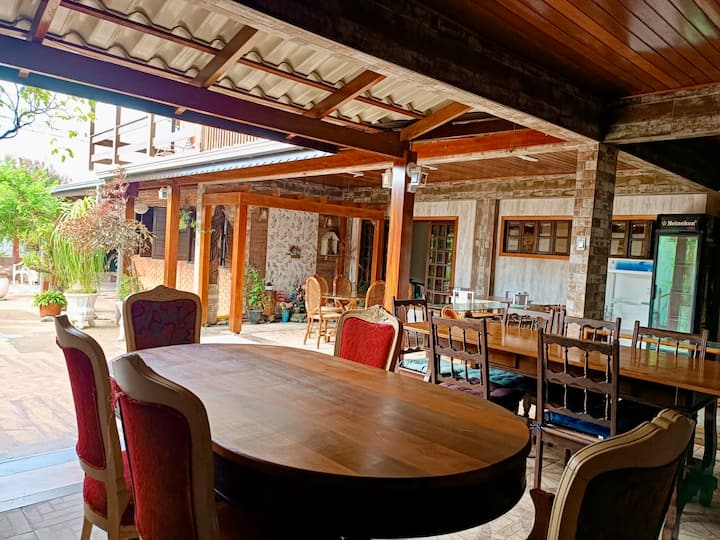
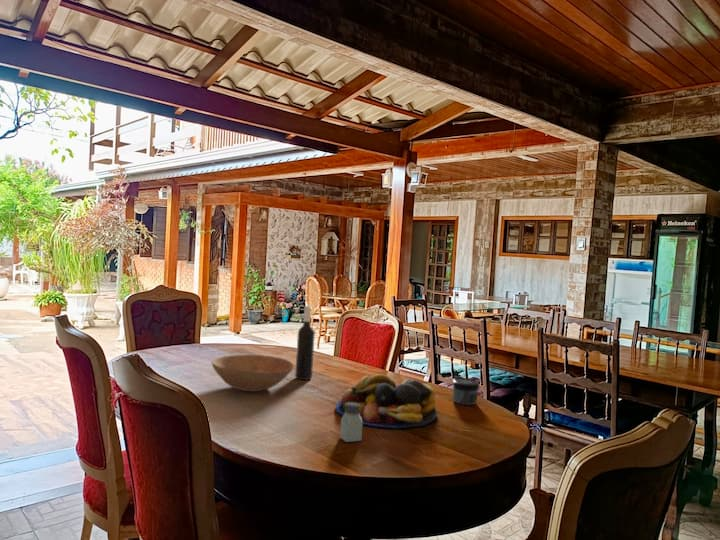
+ fruit bowl [335,373,439,430]
+ jar [451,377,480,406]
+ bowl [211,353,295,392]
+ wine bottle [294,305,316,381]
+ saltshaker [339,403,364,443]
